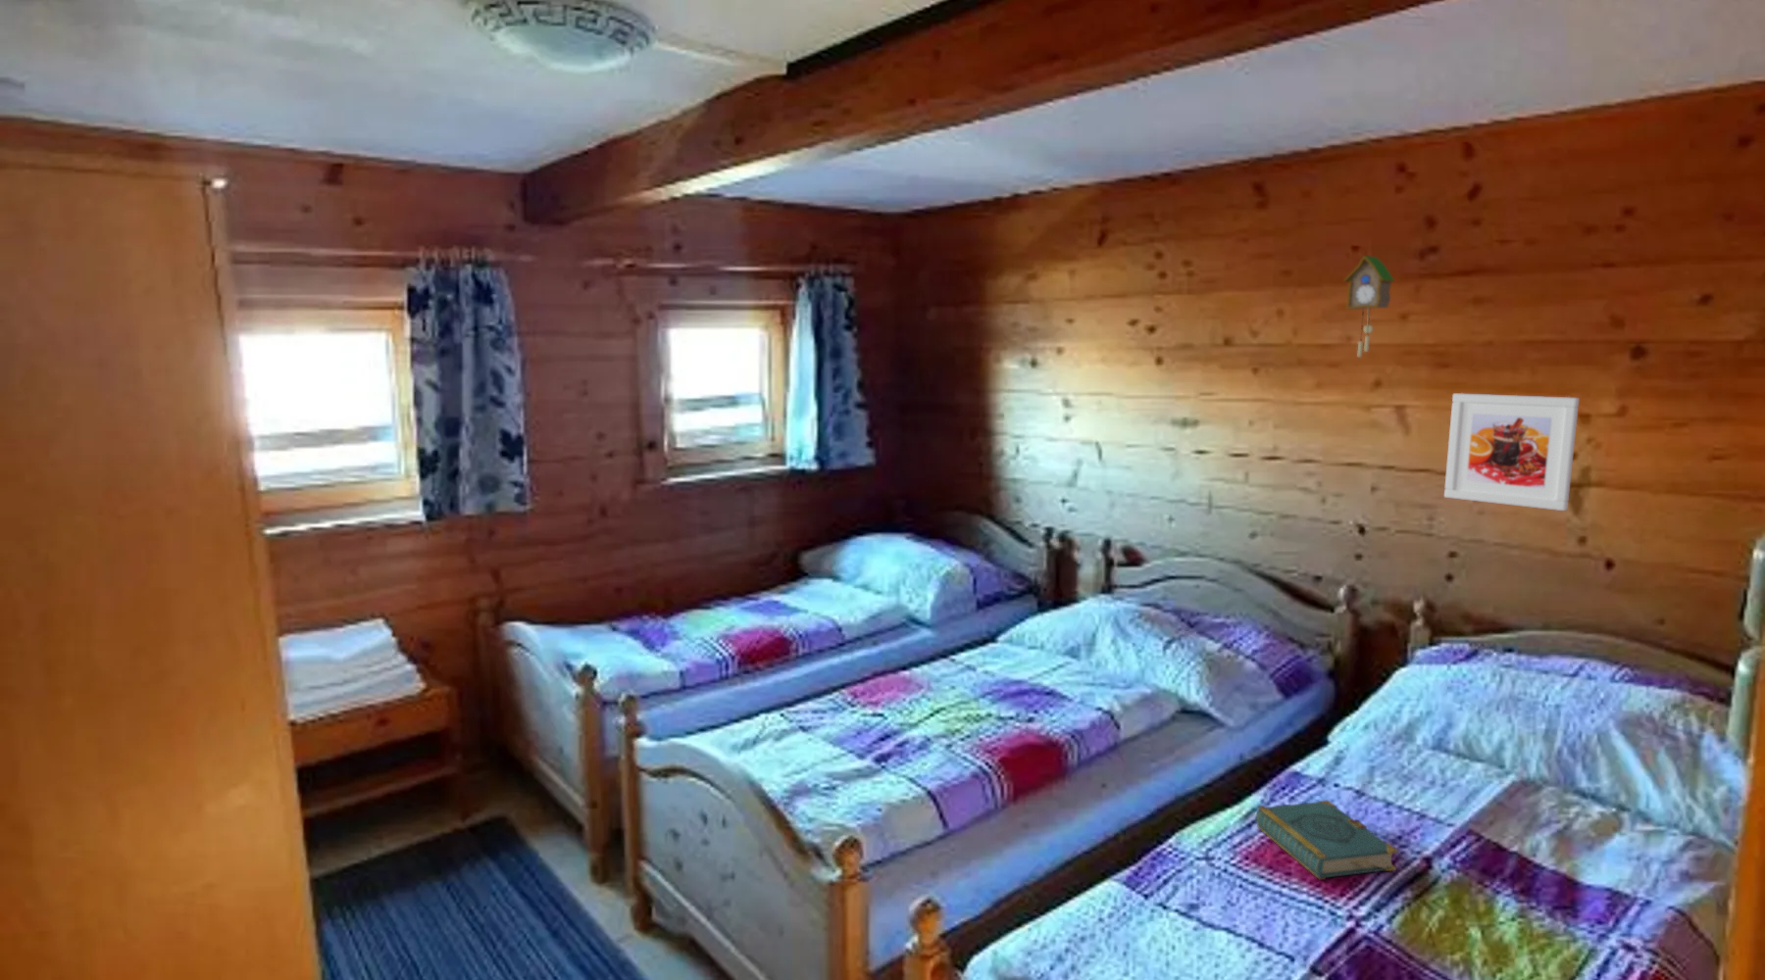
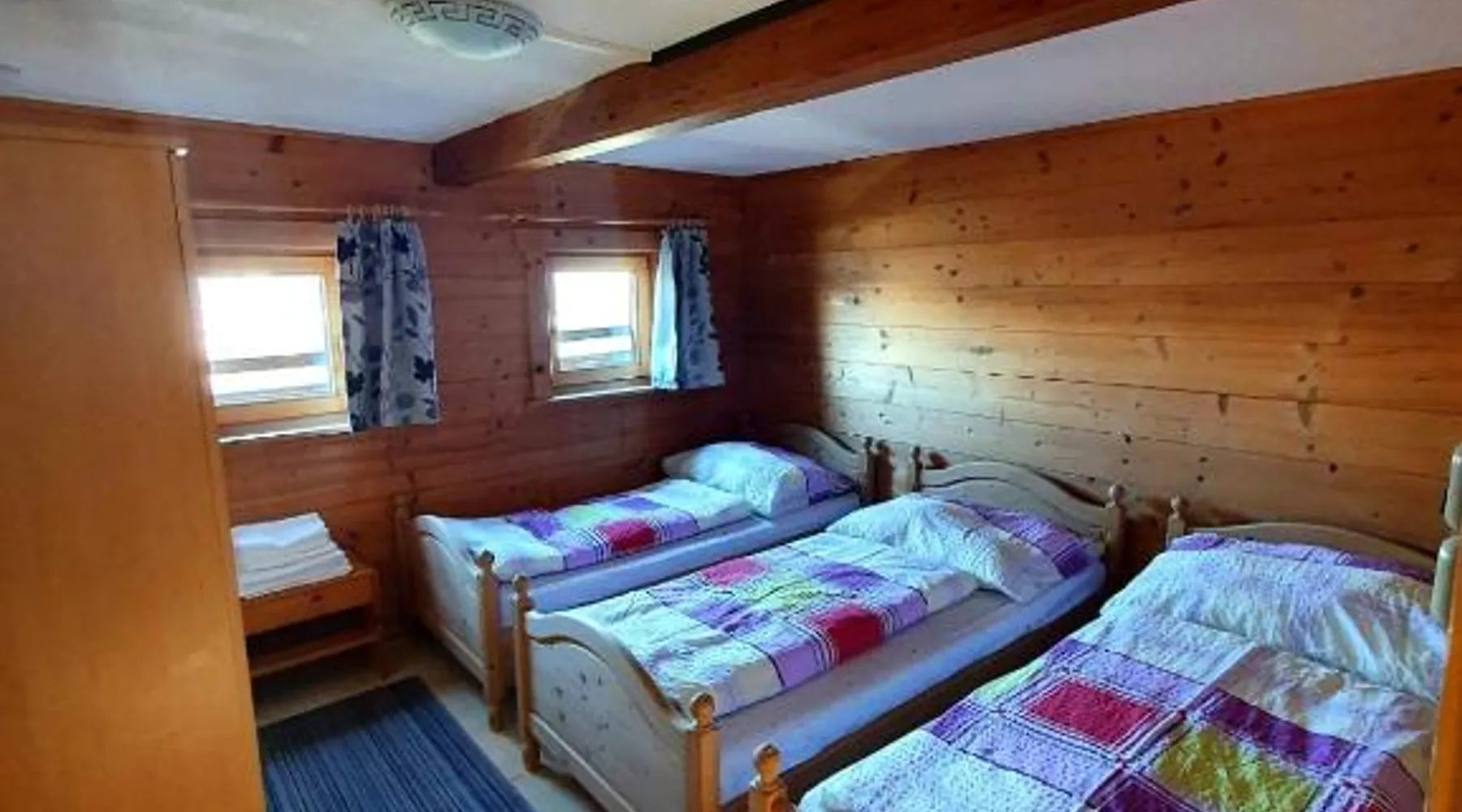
- book [1256,799,1399,881]
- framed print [1444,392,1579,512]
- cuckoo clock [1342,255,1396,358]
